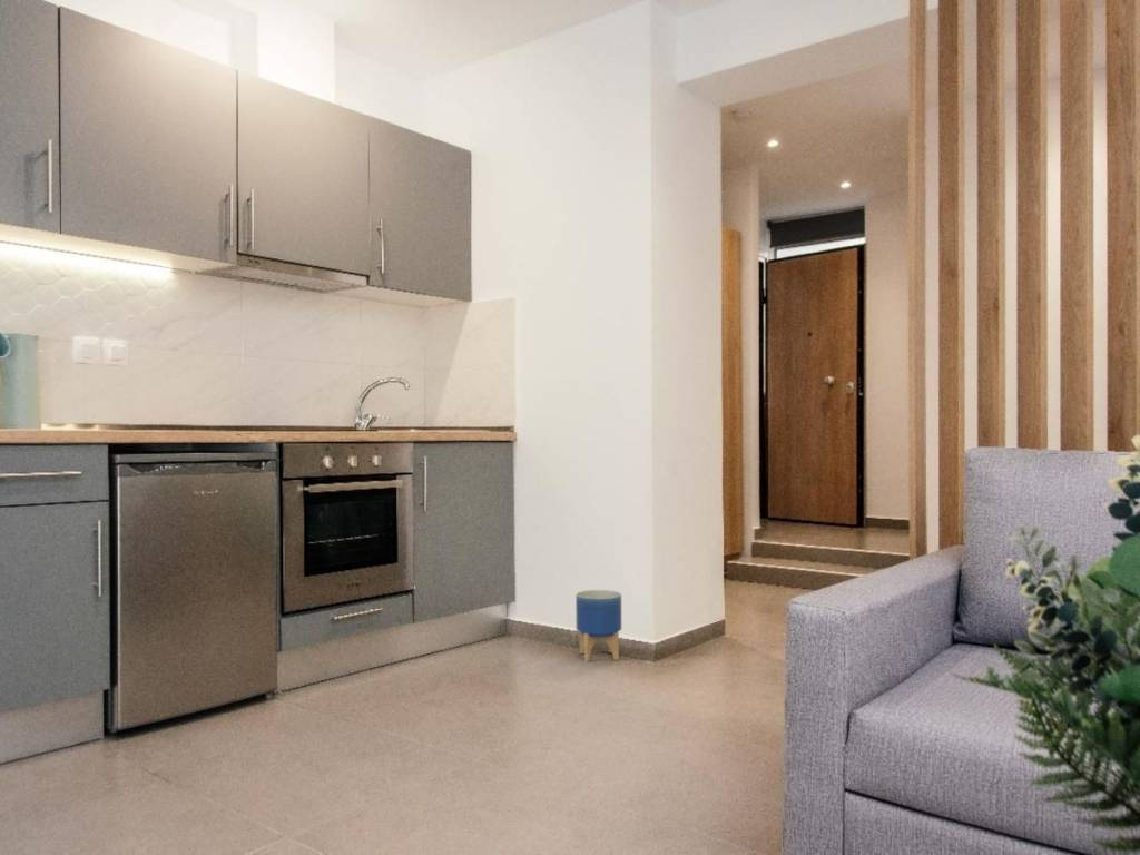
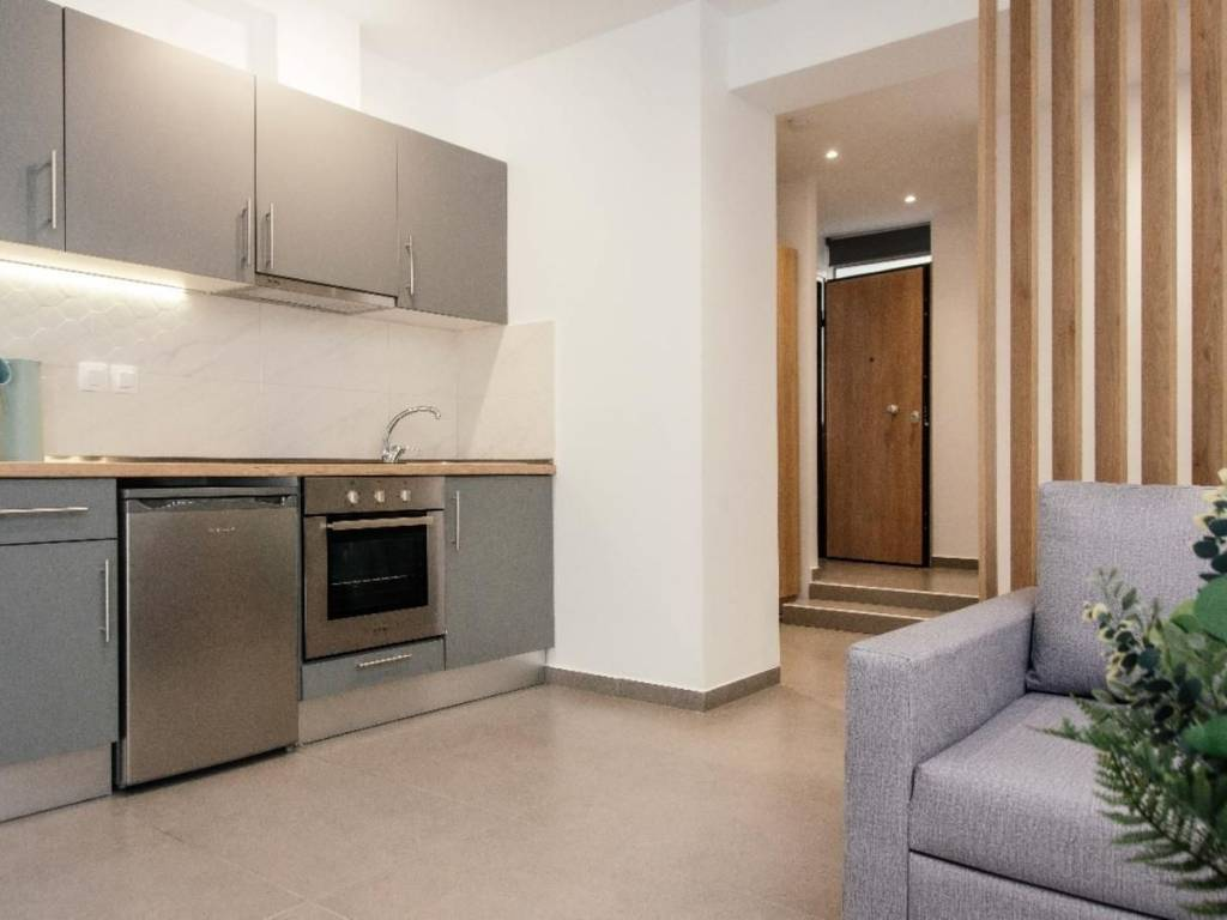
- planter [574,589,622,662]
